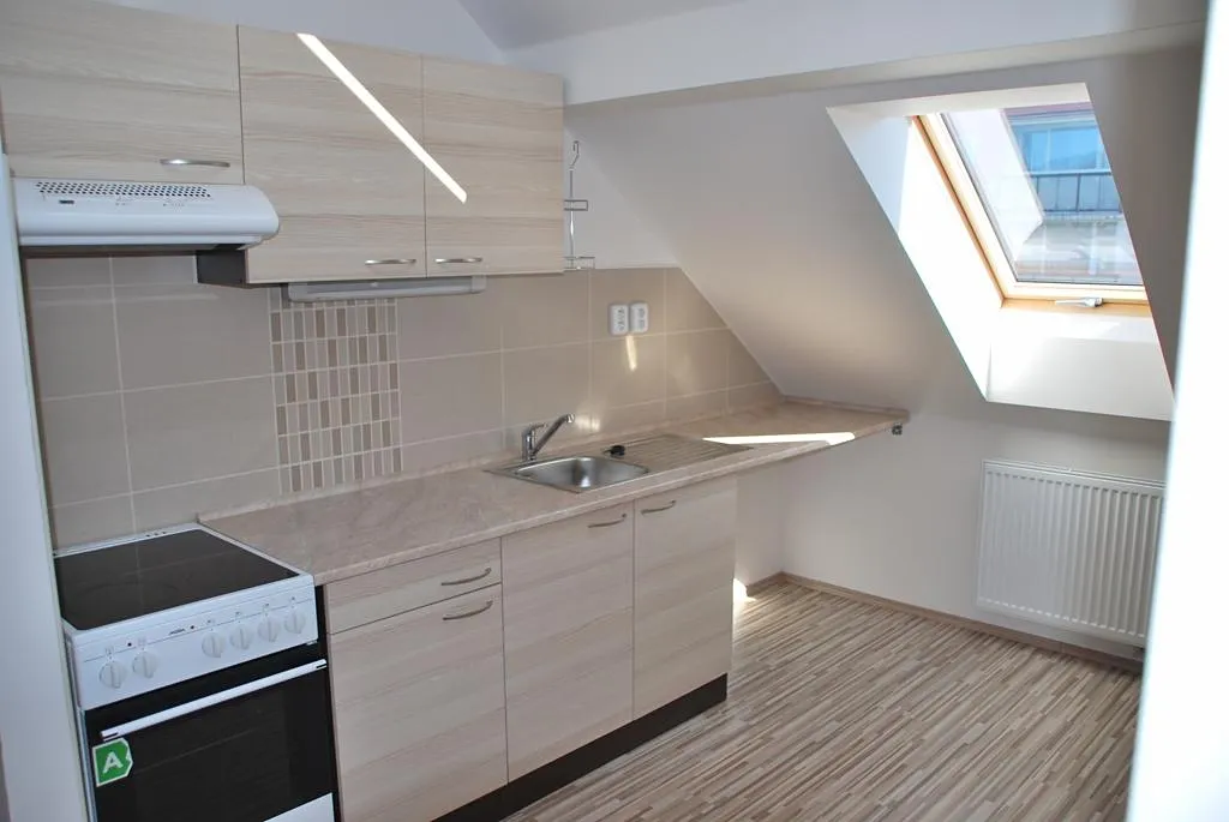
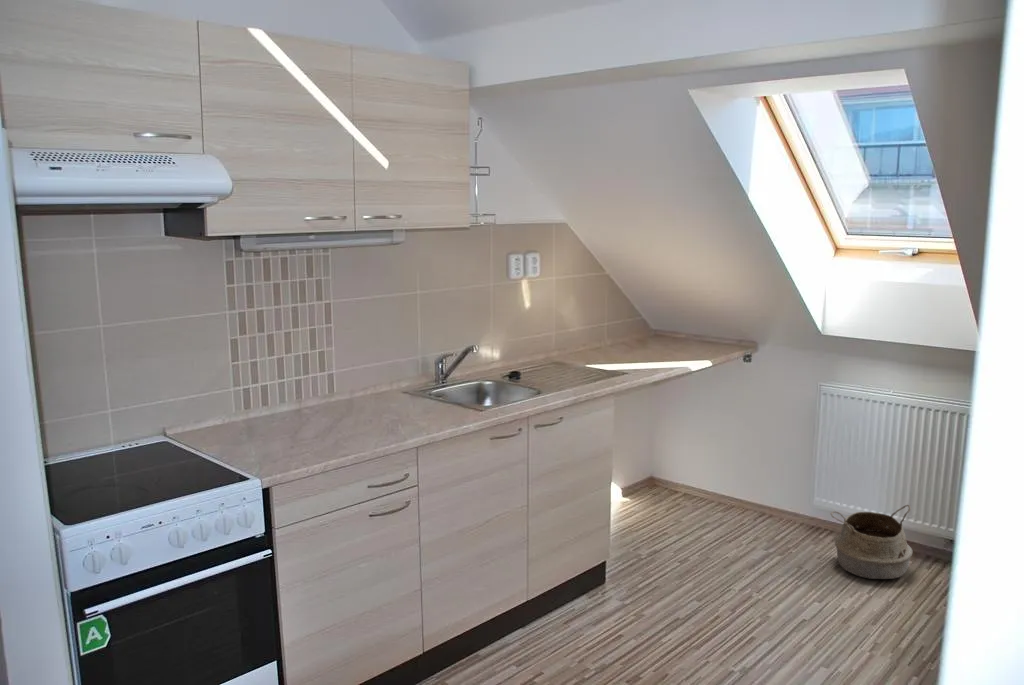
+ woven basket [830,504,913,580]
